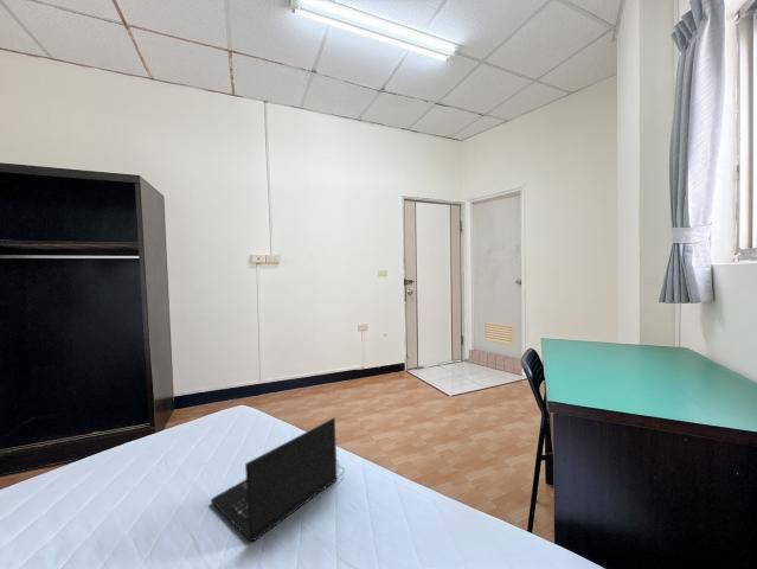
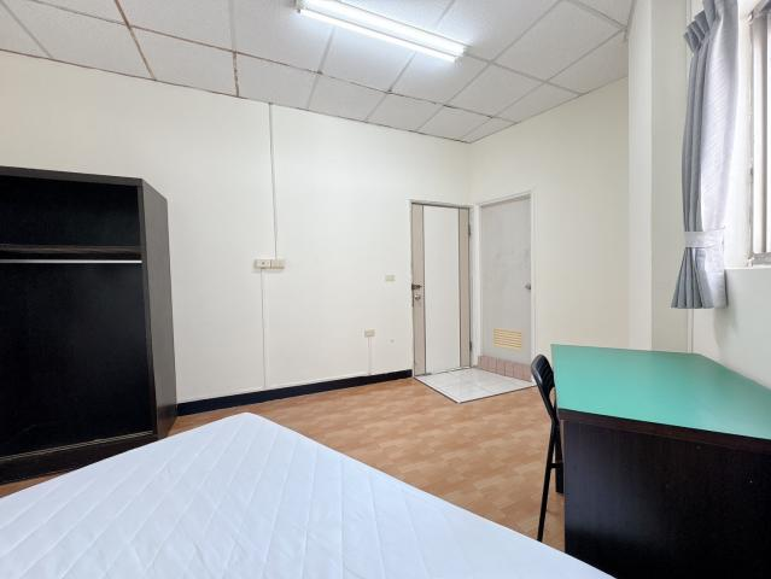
- laptop [210,417,346,542]
